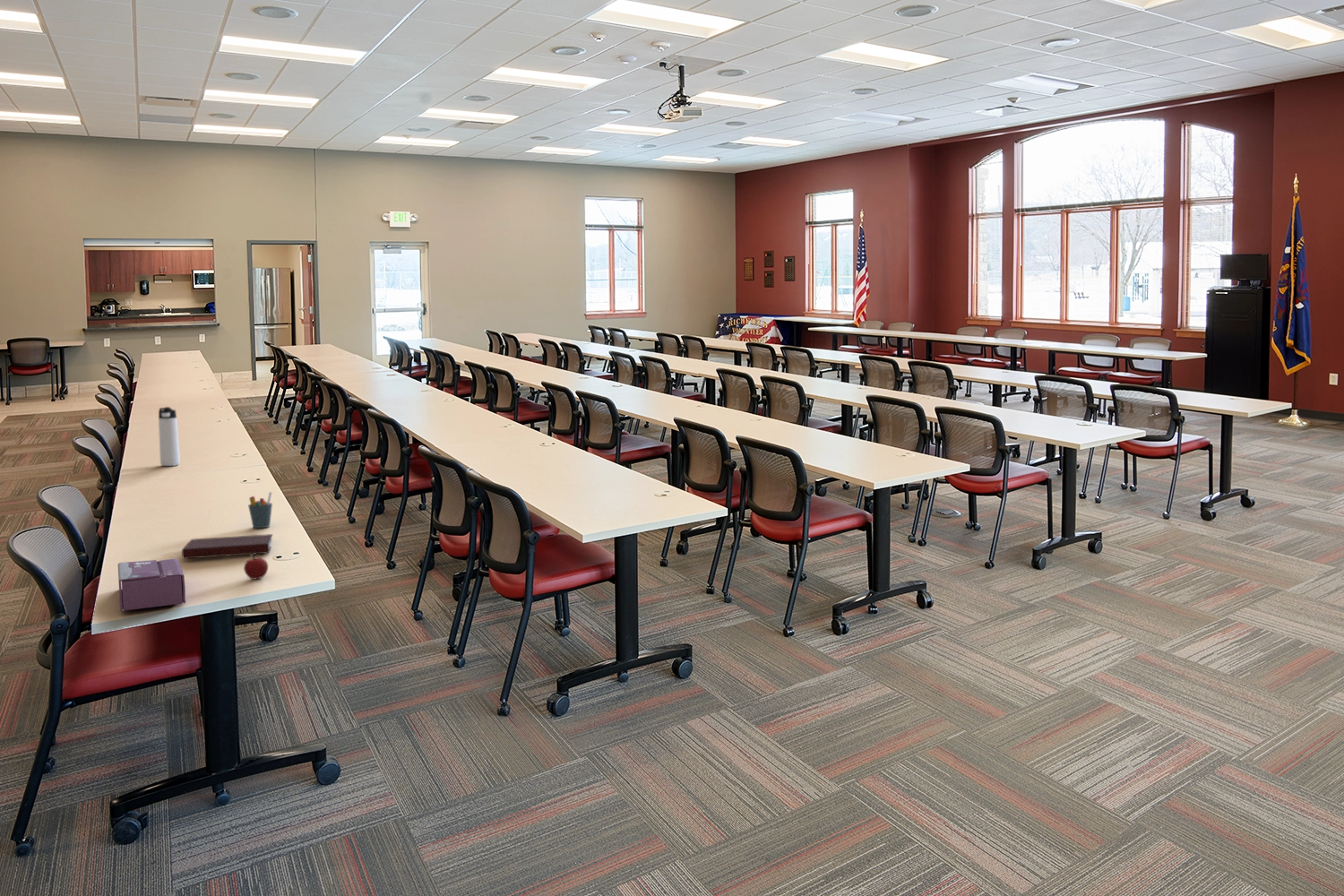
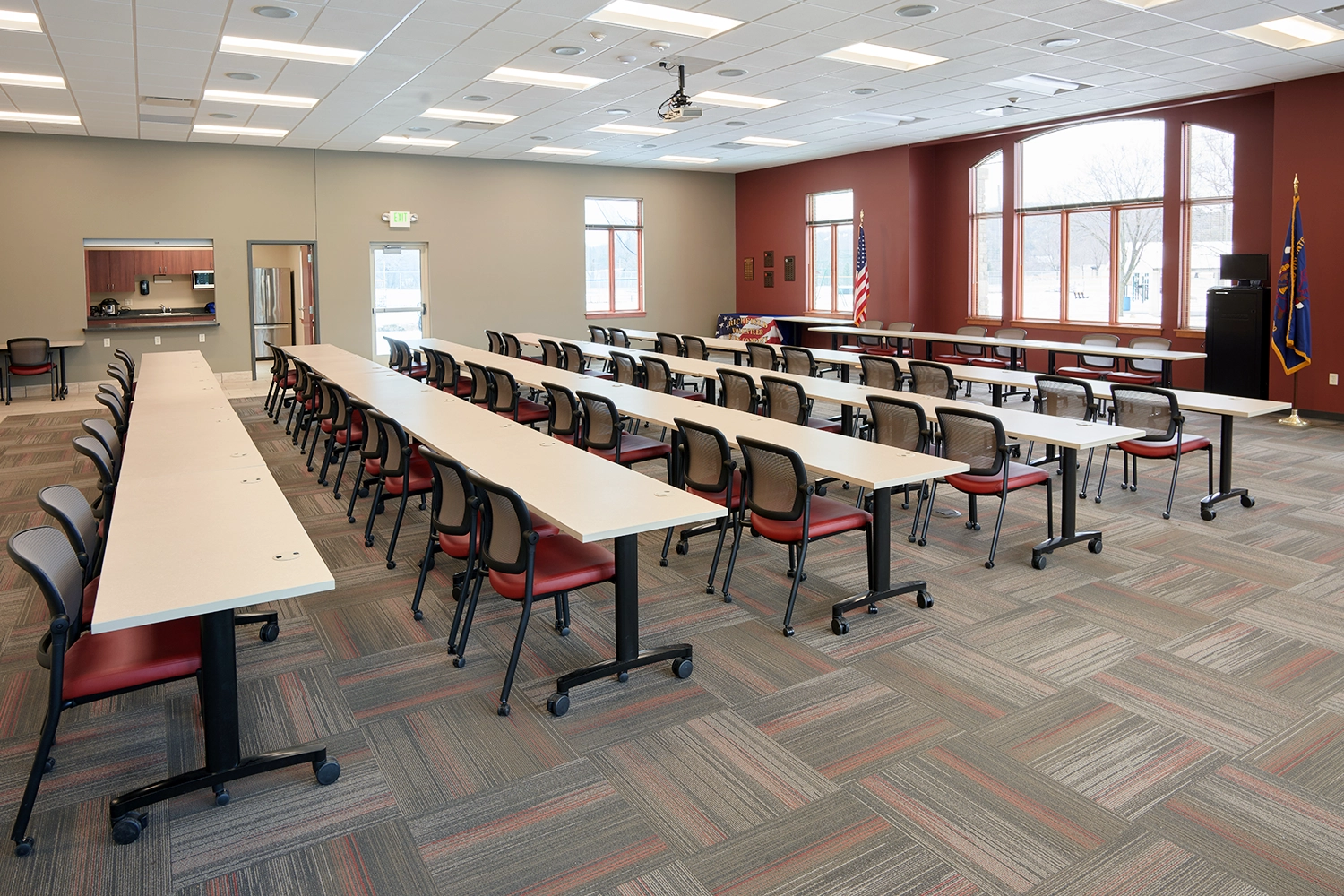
- apple [243,553,269,580]
- pen holder [247,491,273,529]
- thermos bottle [158,406,181,467]
- tissue box [117,557,186,612]
- notebook [181,533,274,560]
